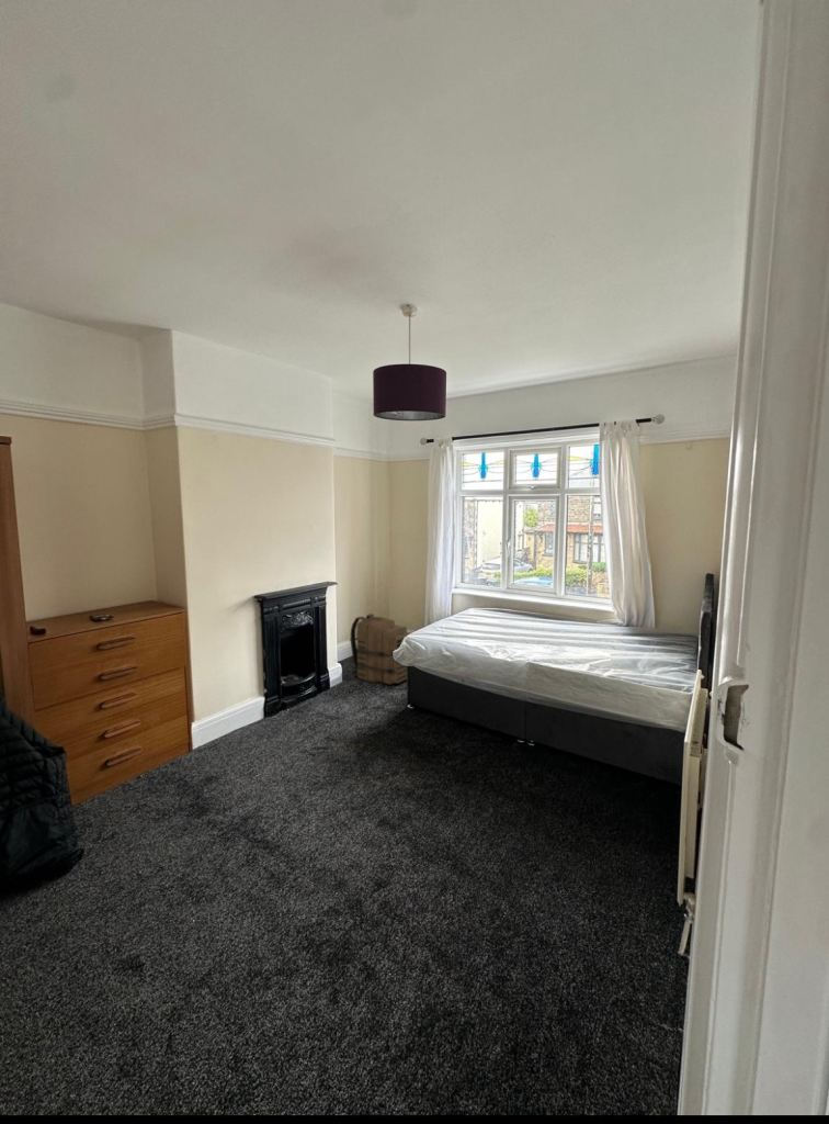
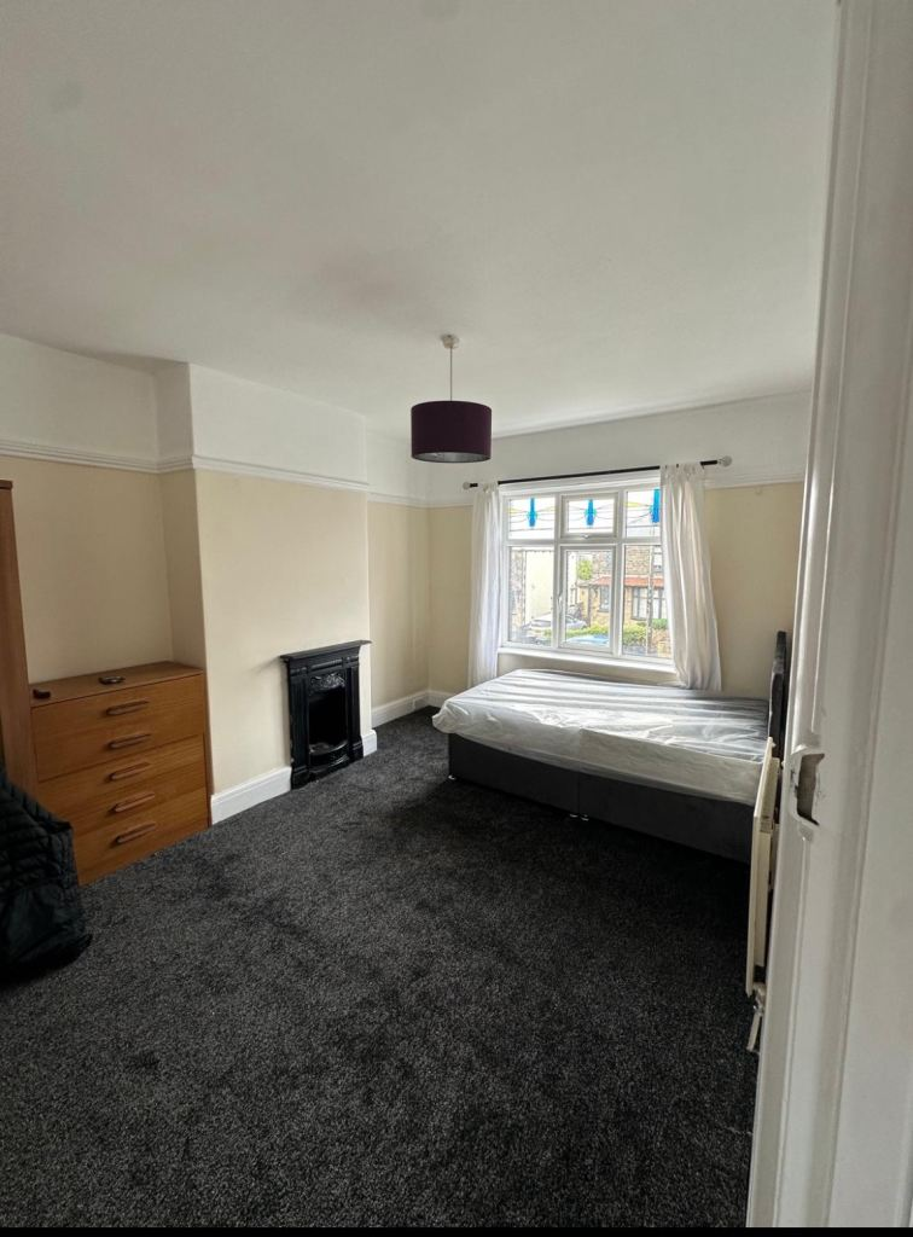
- backpack [349,612,411,685]
